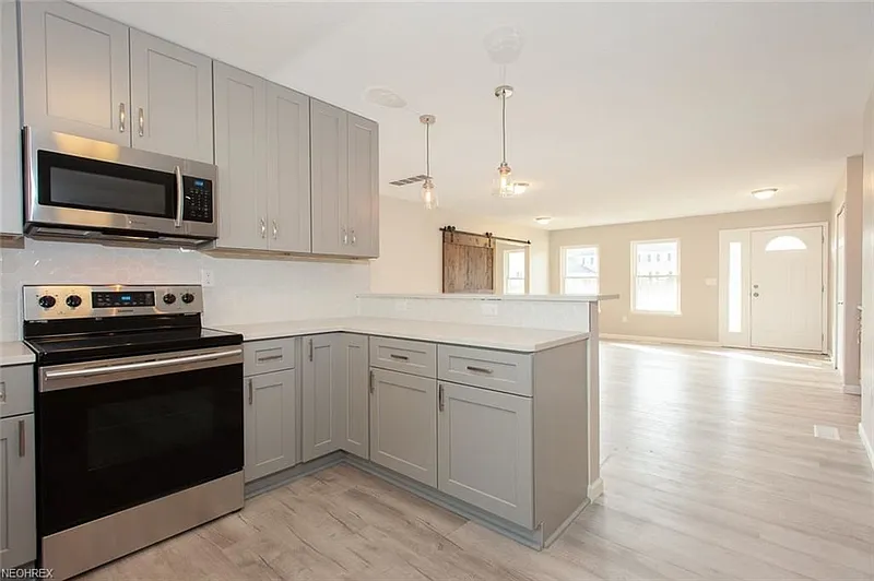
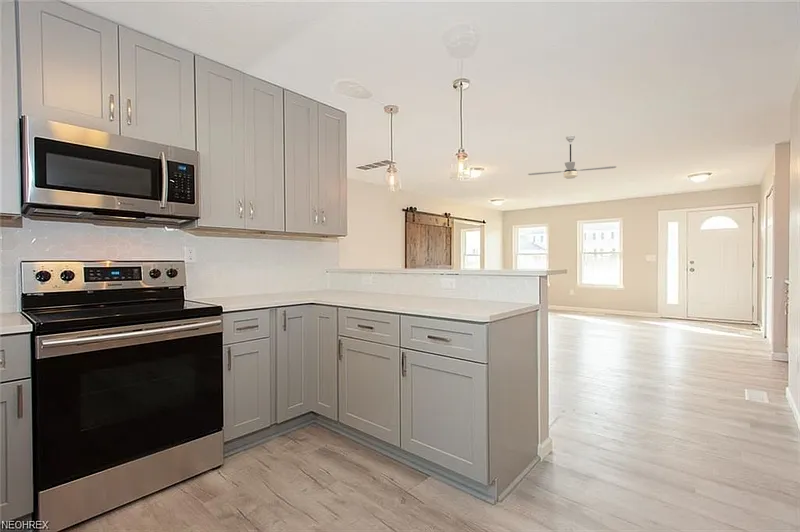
+ ceiling fan [527,134,617,180]
